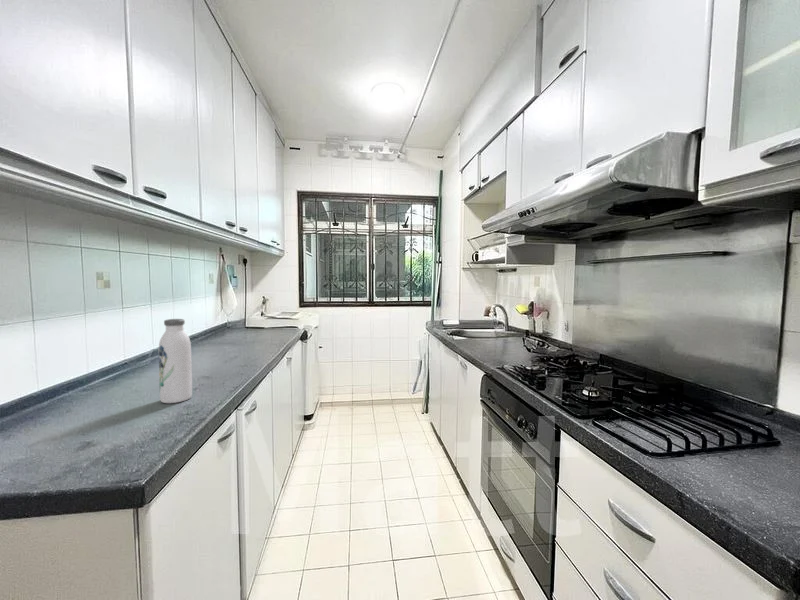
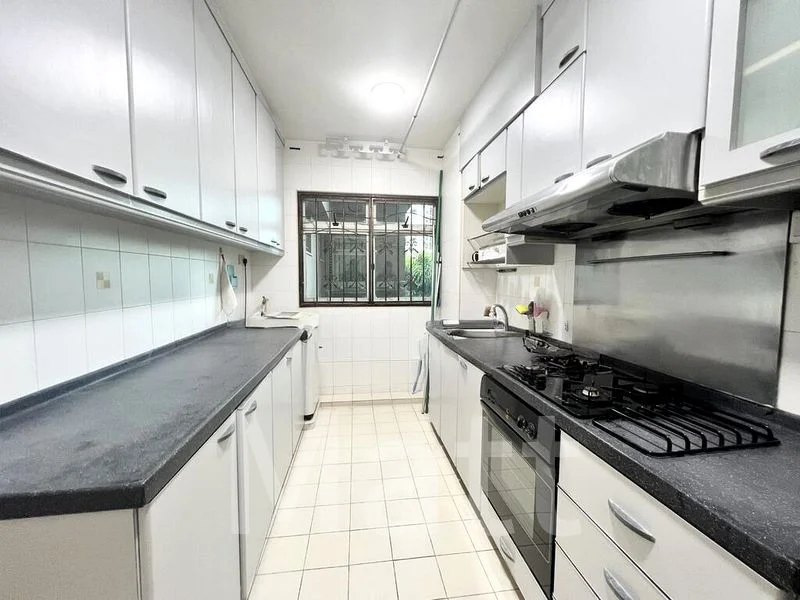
- water bottle [158,318,193,404]
